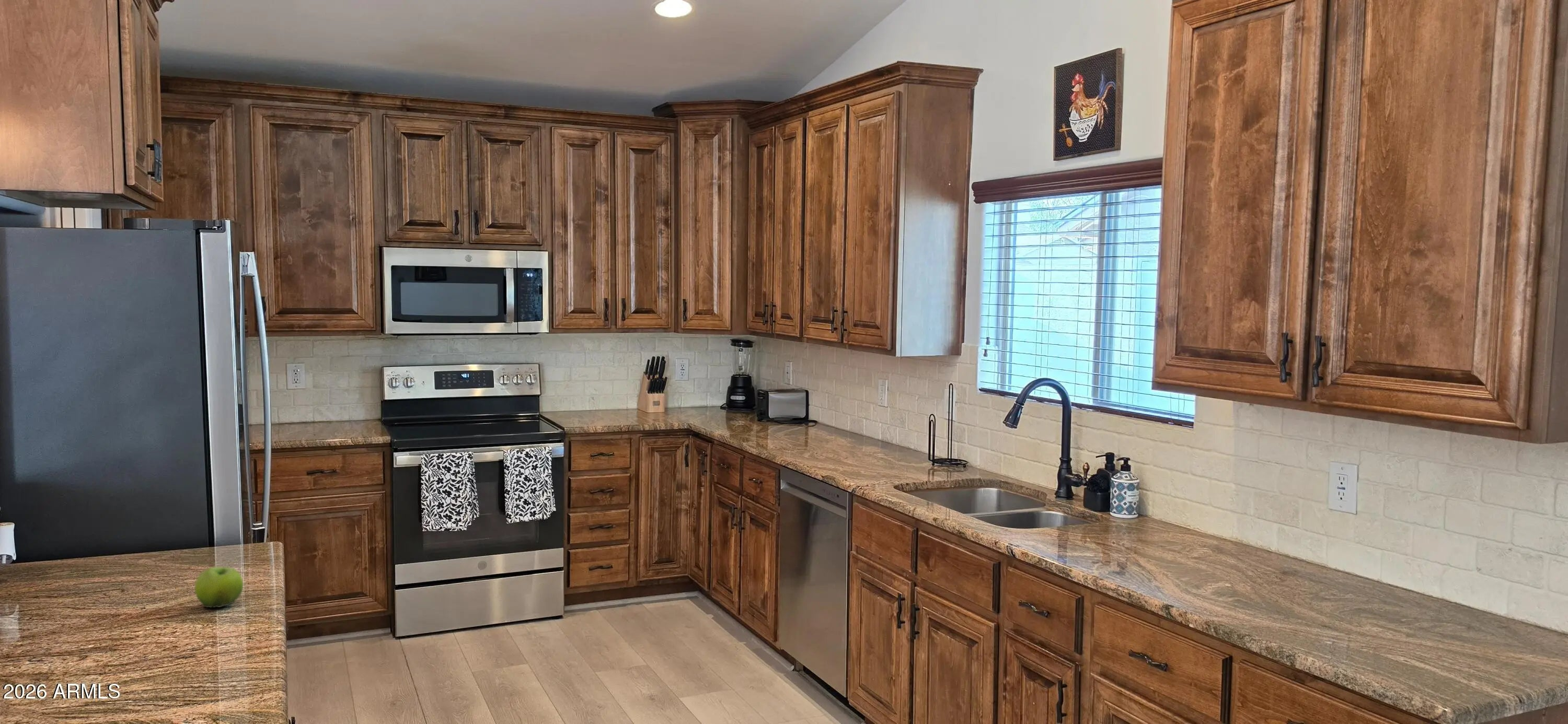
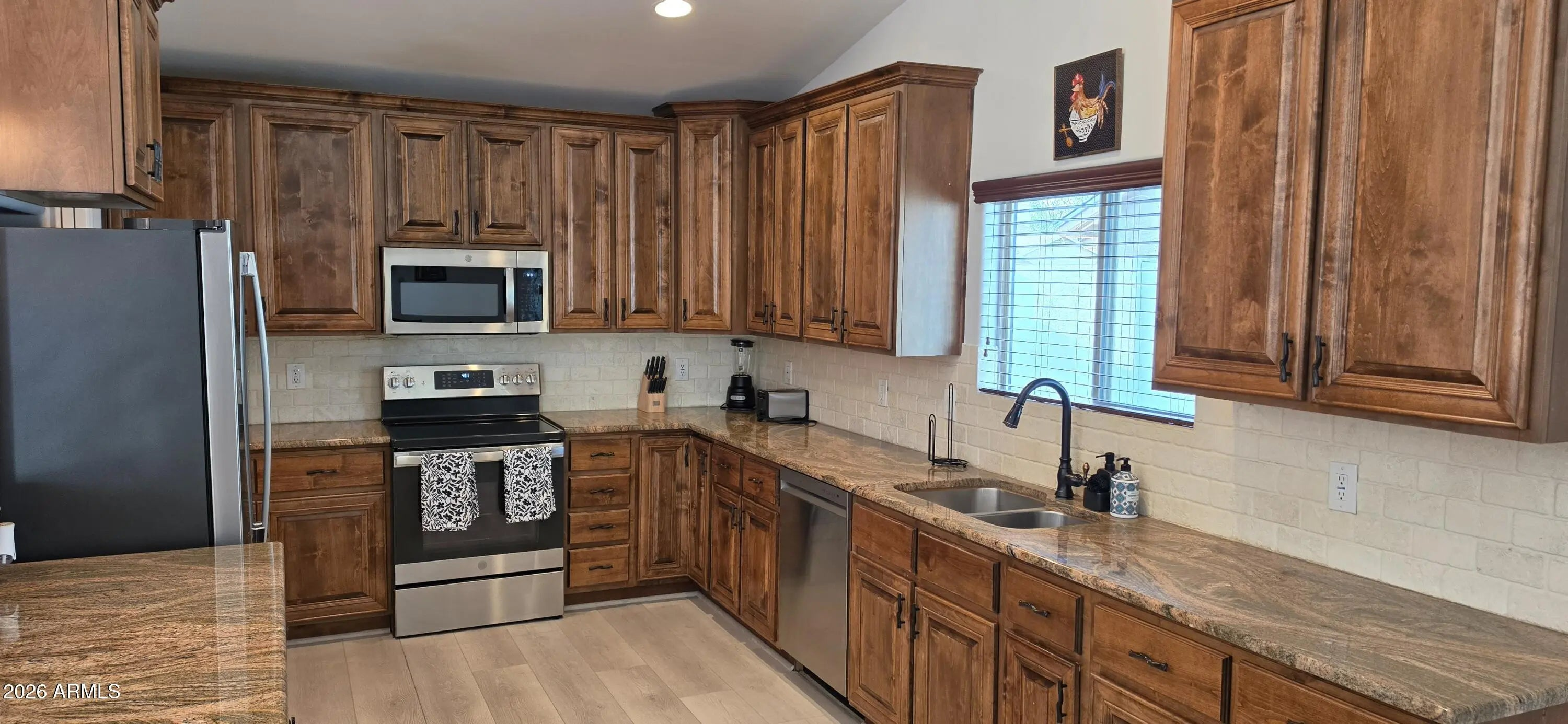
- fruit [194,566,244,609]
